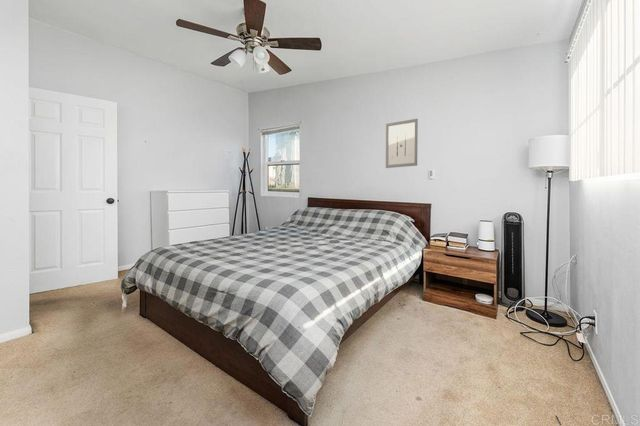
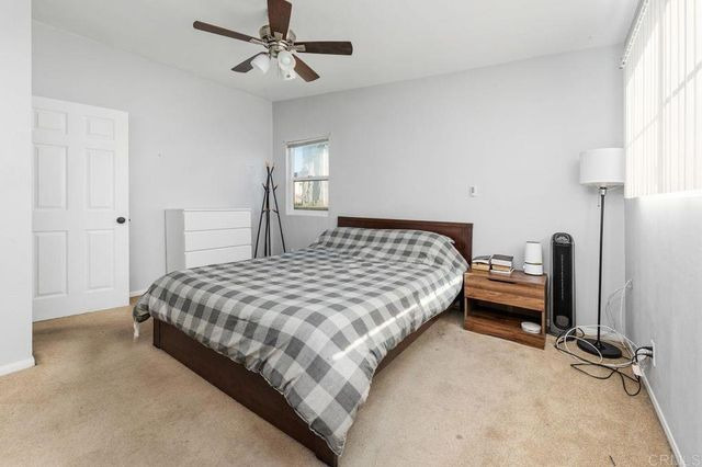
- wall art [385,118,419,169]
